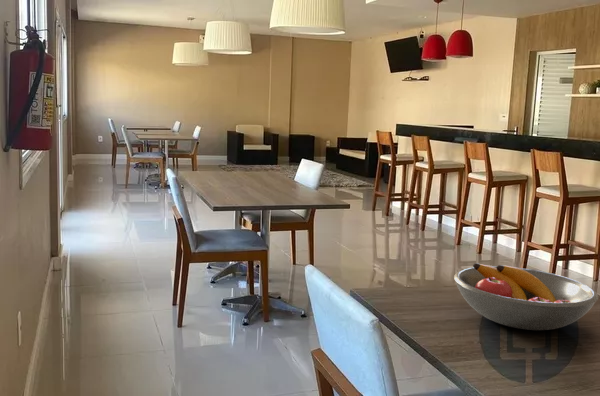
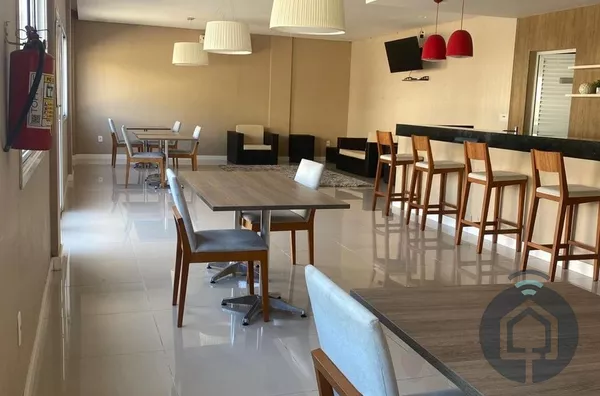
- fruit bowl [453,262,600,331]
